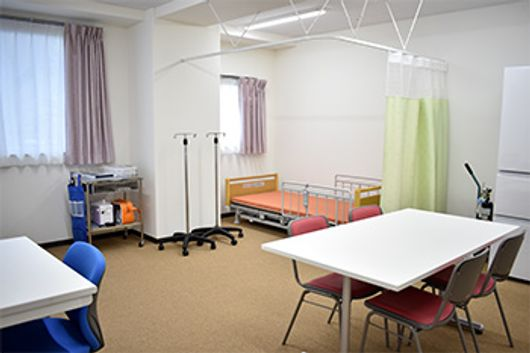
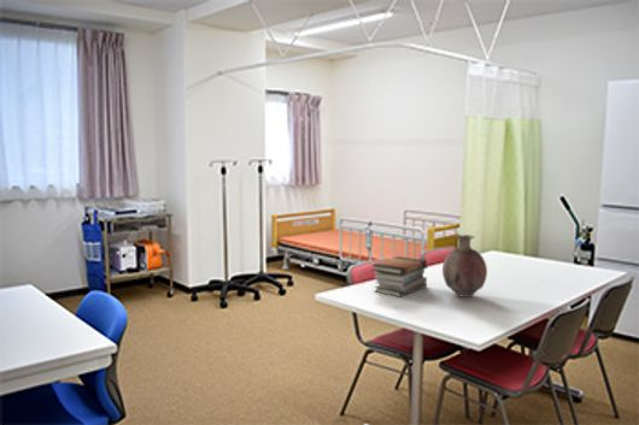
+ vase [441,234,488,299]
+ book stack [370,255,429,299]
